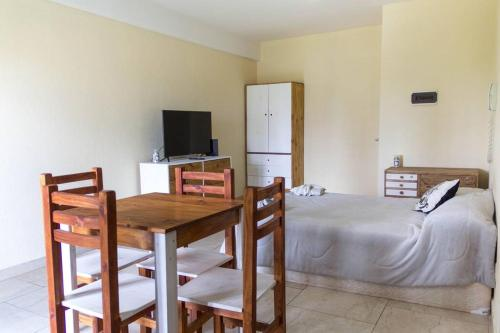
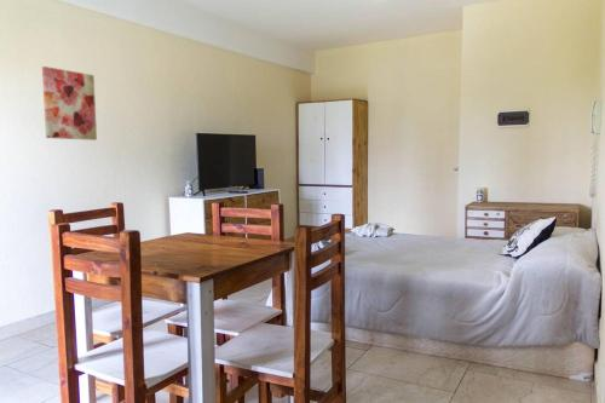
+ wall art [41,65,98,142]
